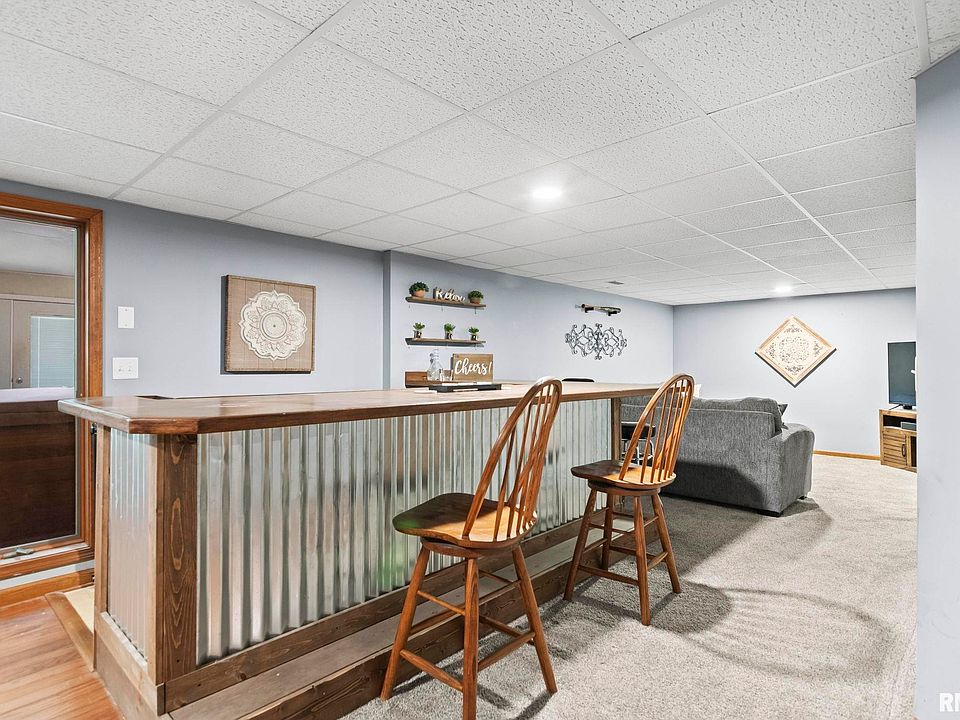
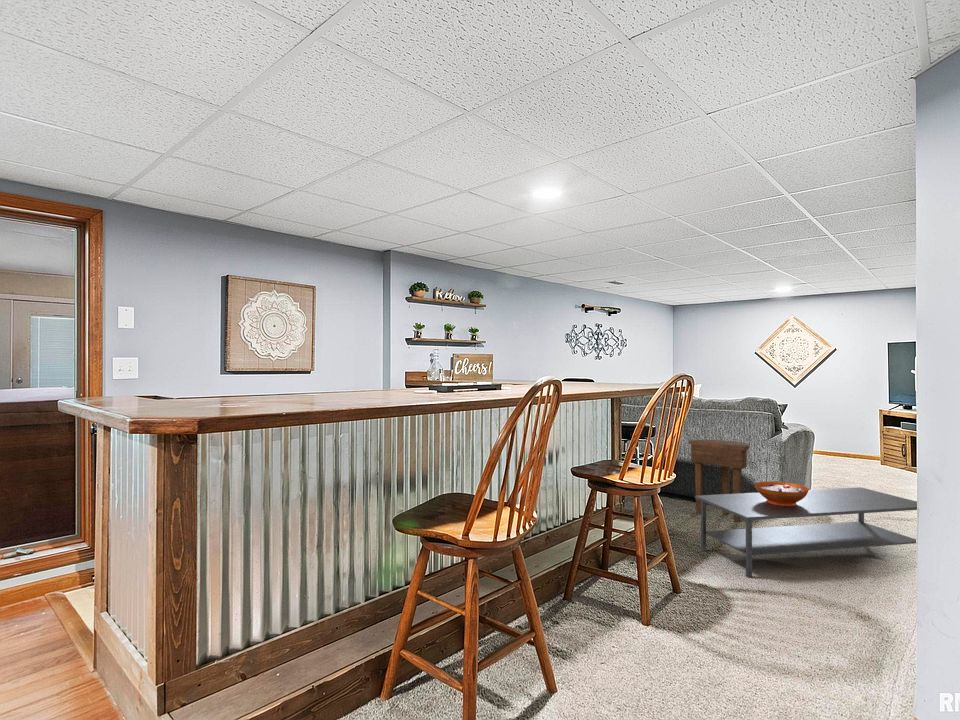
+ side table [688,438,750,523]
+ decorative bowl [754,481,810,506]
+ coffee table [694,486,918,579]
